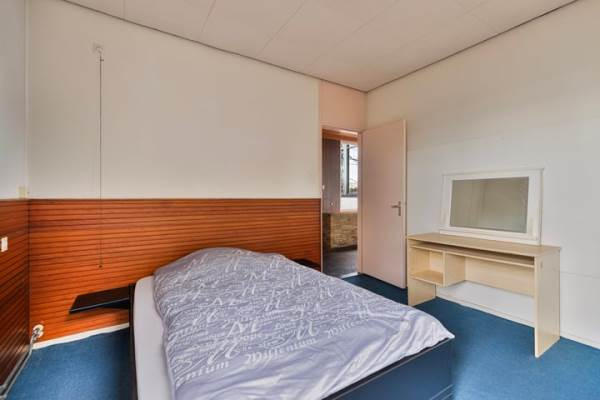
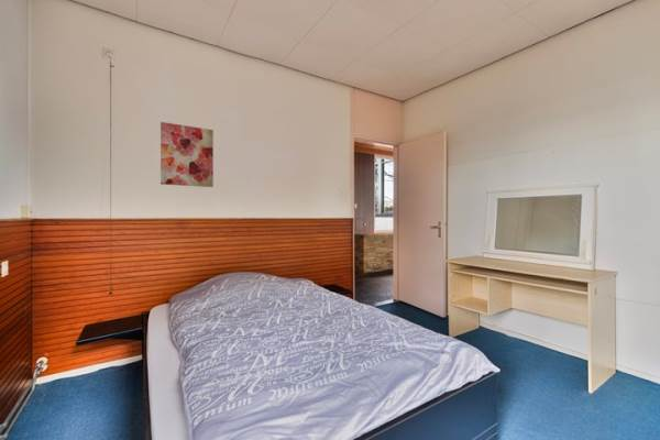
+ wall art [160,121,215,188]
